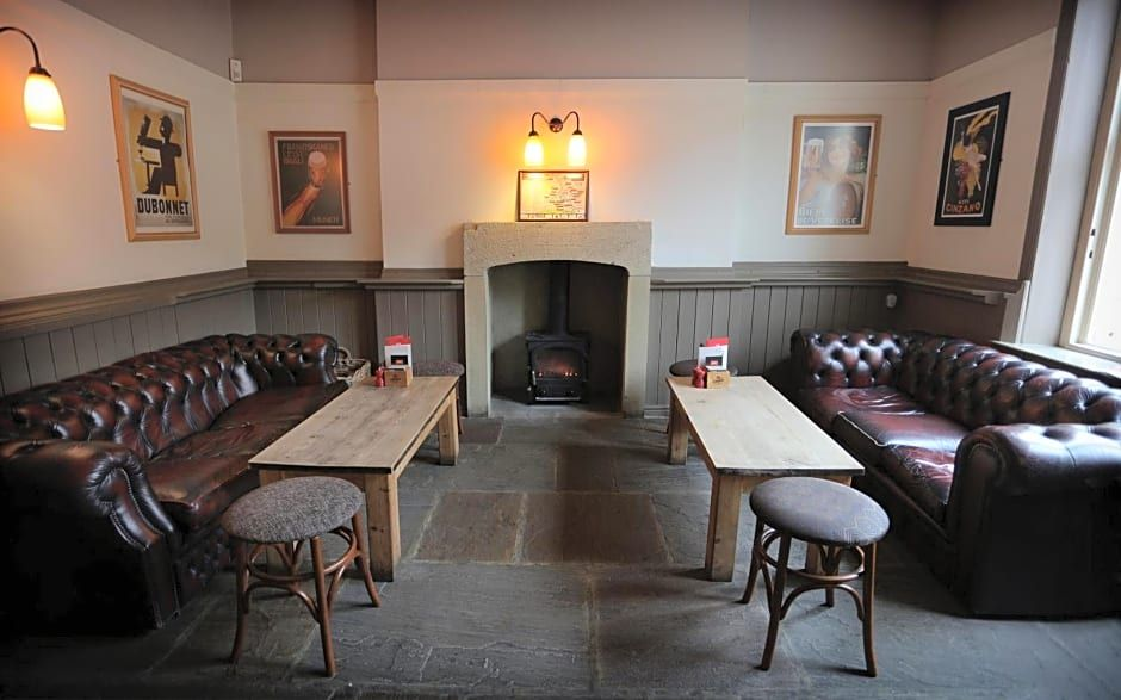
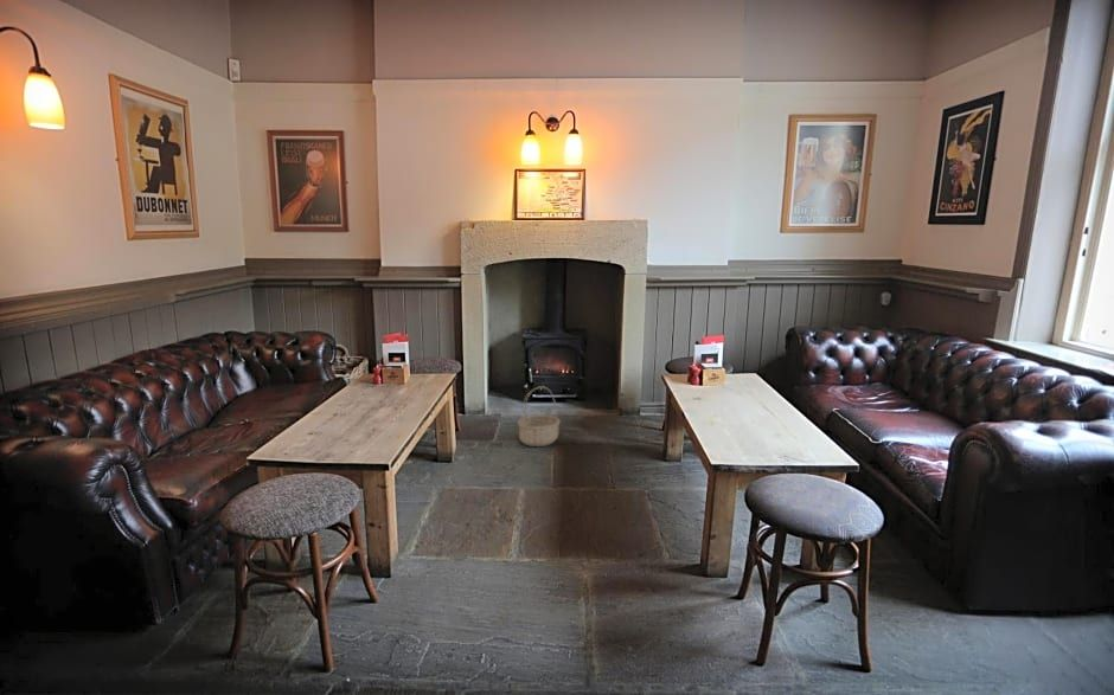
+ basket [517,385,562,448]
